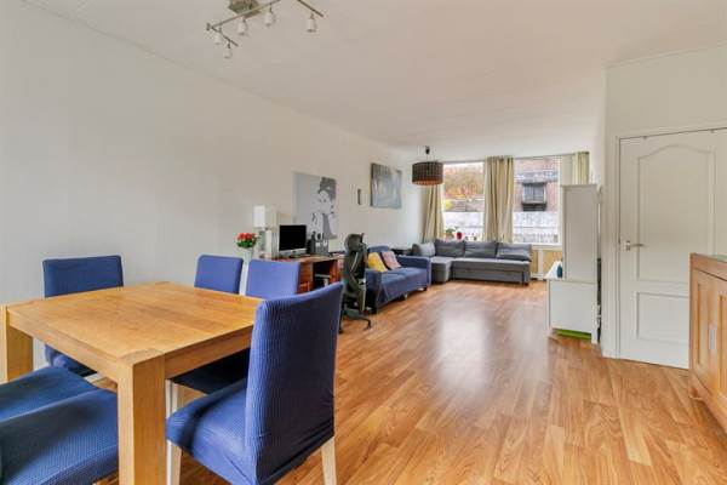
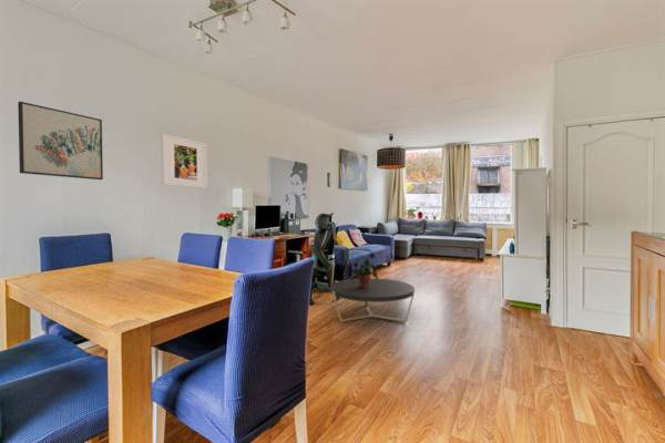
+ coffee table [329,277,416,323]
+ wall art [17,101,104,181]
+ potted plant [350,253,379,287]
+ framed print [161,133,208,189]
